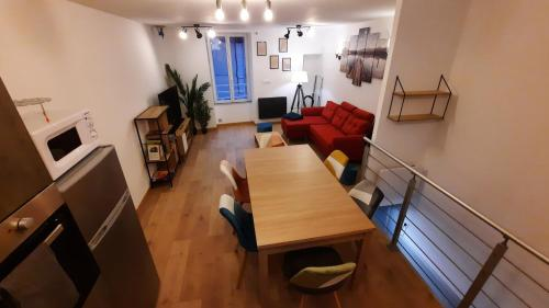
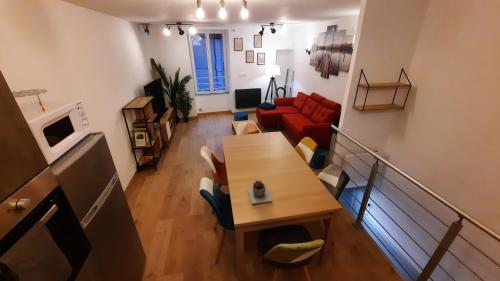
+ succulent plant [246,179,274,205]
